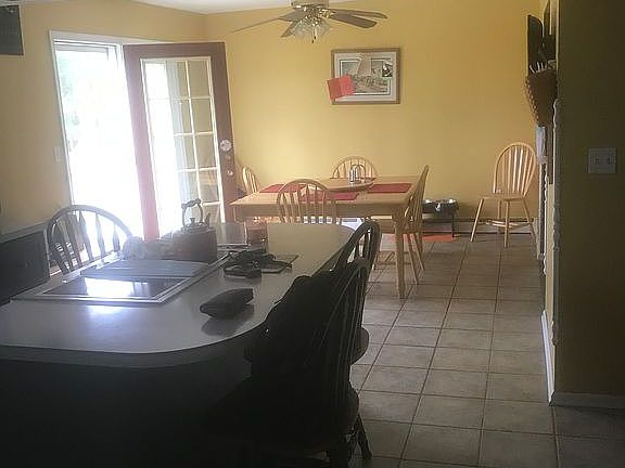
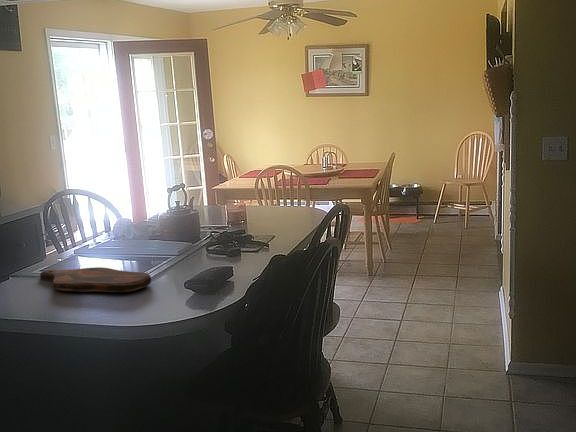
+ cutting board [39,266,152,293]
